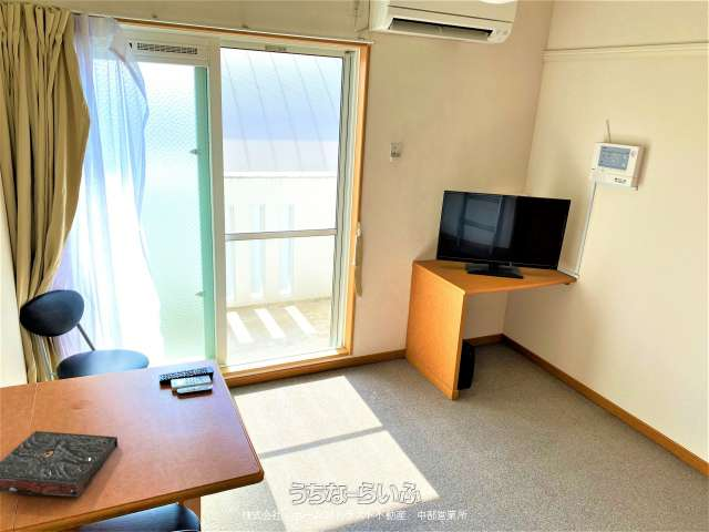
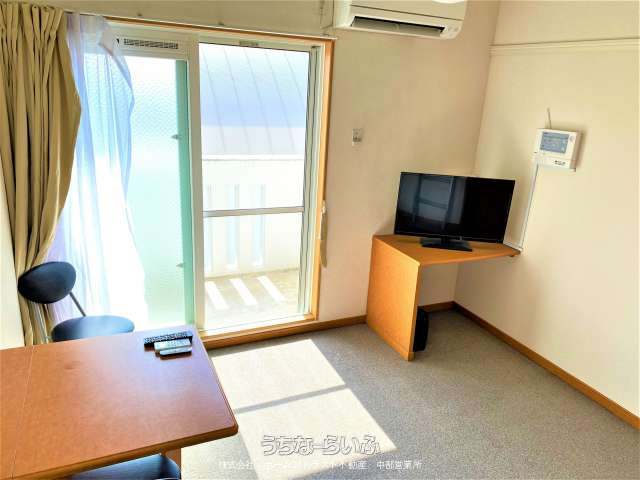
- book [0,430,119,499]
